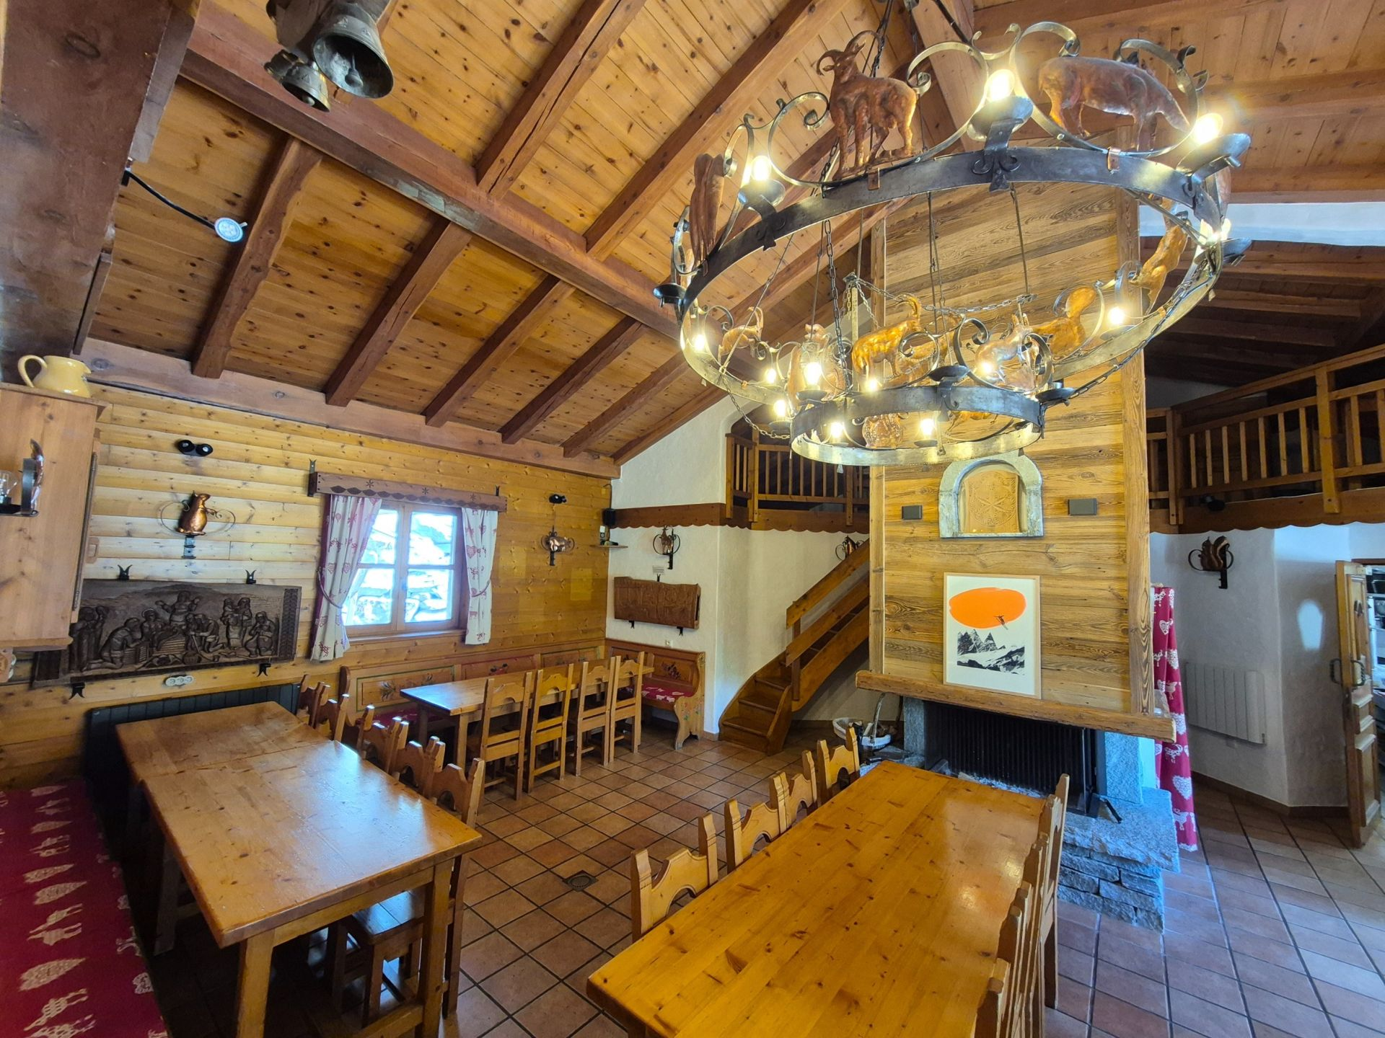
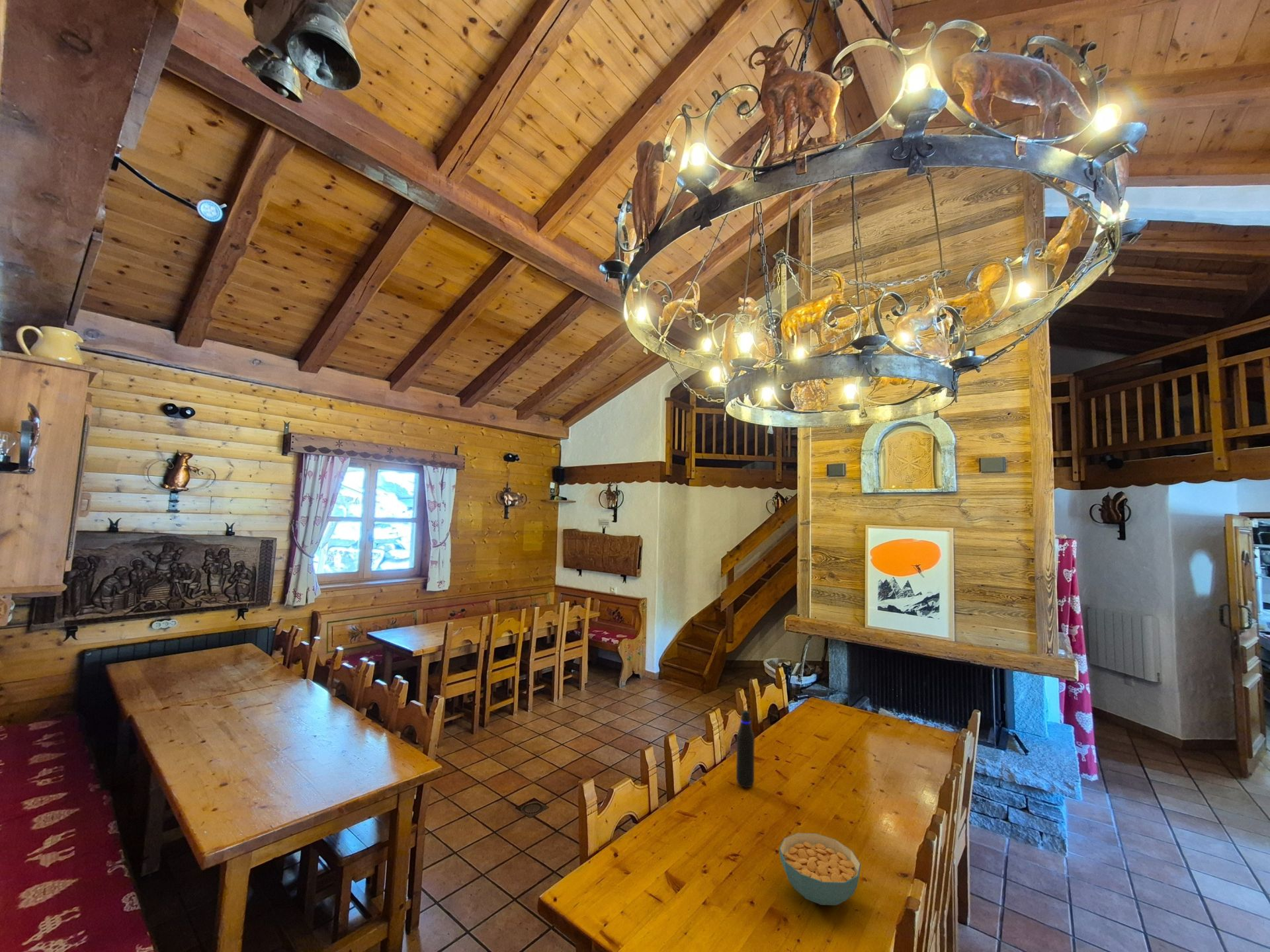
+ cereal bowl [779,832,862,906]
+ water bottle [736,709,755,789]
